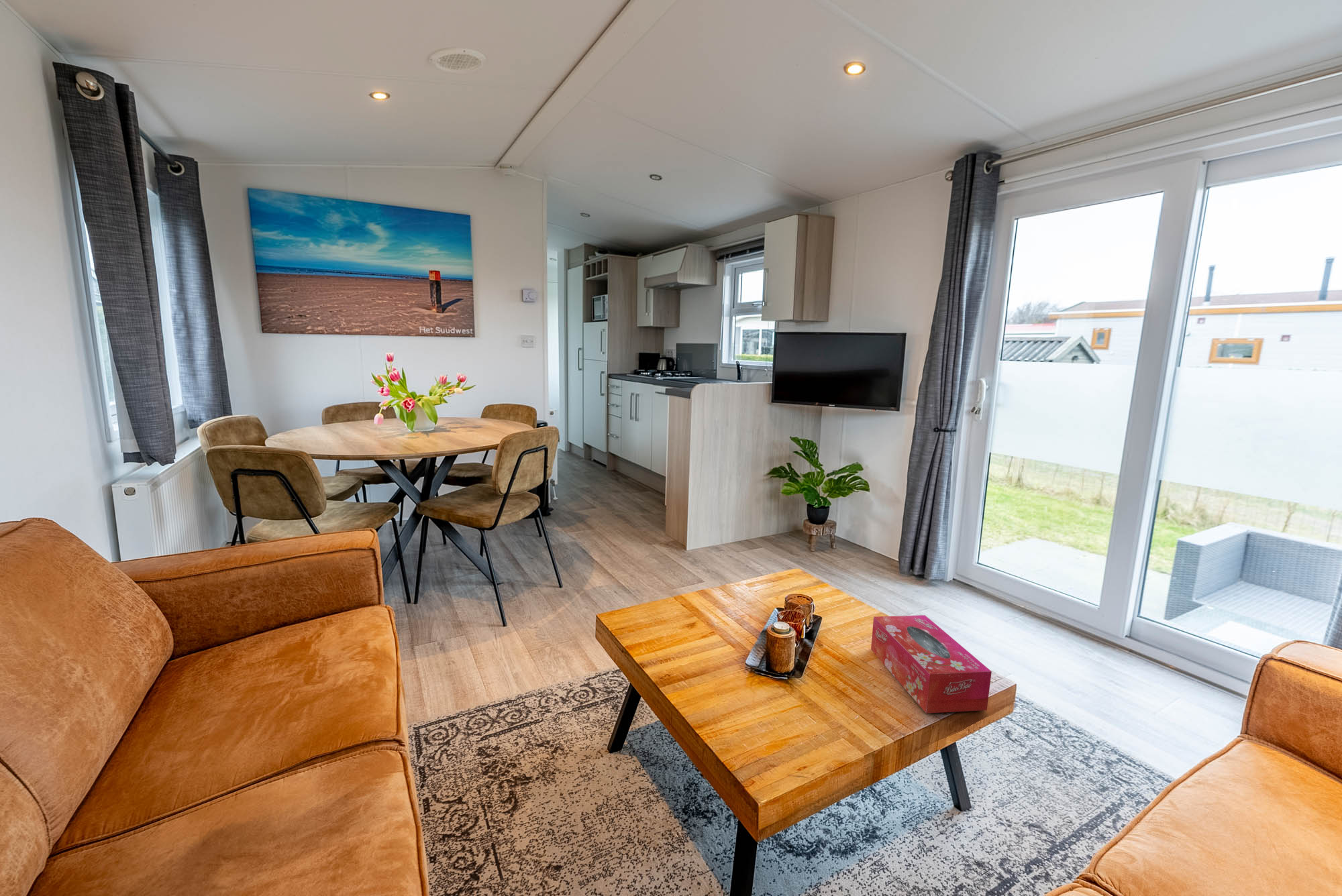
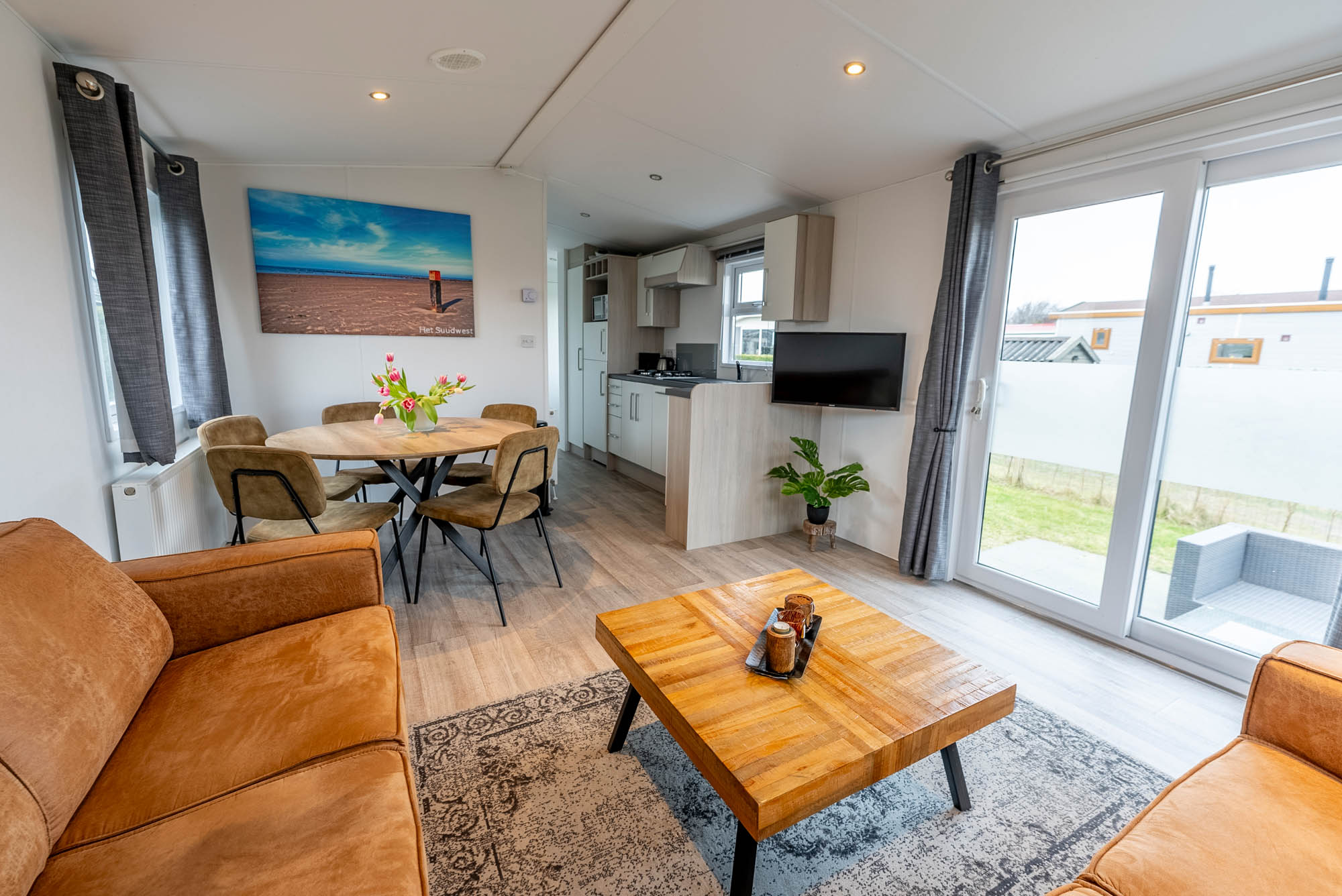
- tissue box [870,614,992,714]
